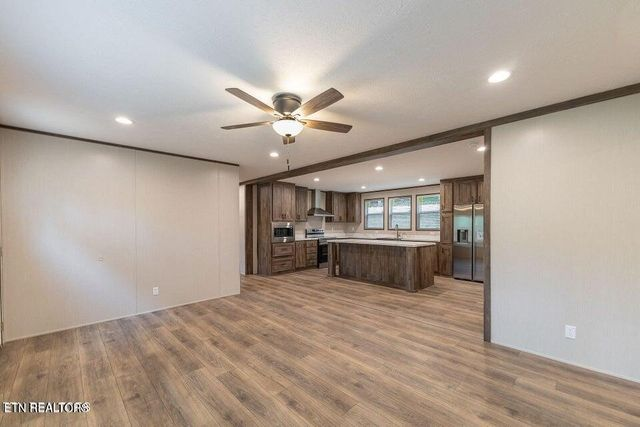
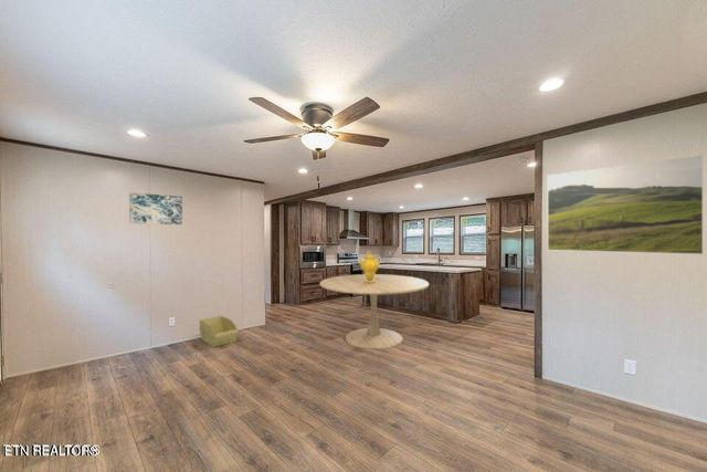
+ storage bin [199,315,240,348]
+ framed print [547,155,704,255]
+ dining table [319,273,430,349]
+ wall art [128,191,183,225]
+ decorative urn [358,251,382,284]
